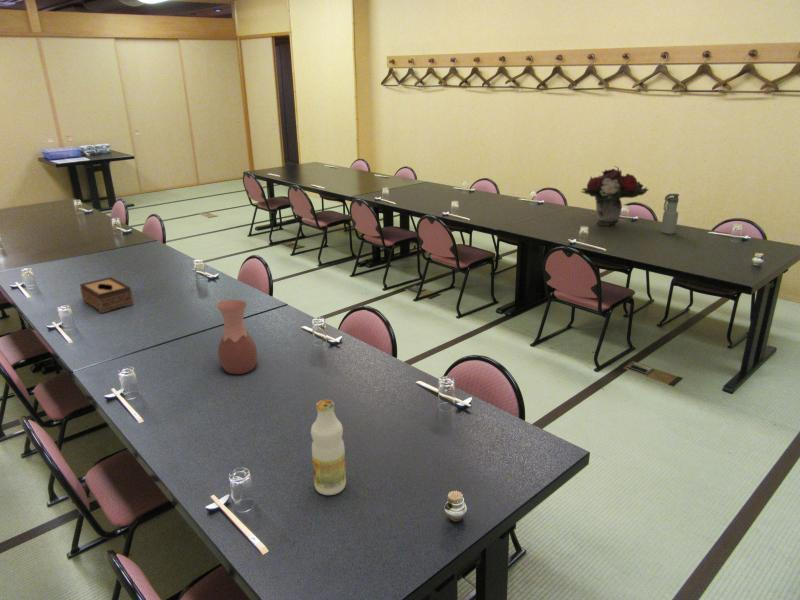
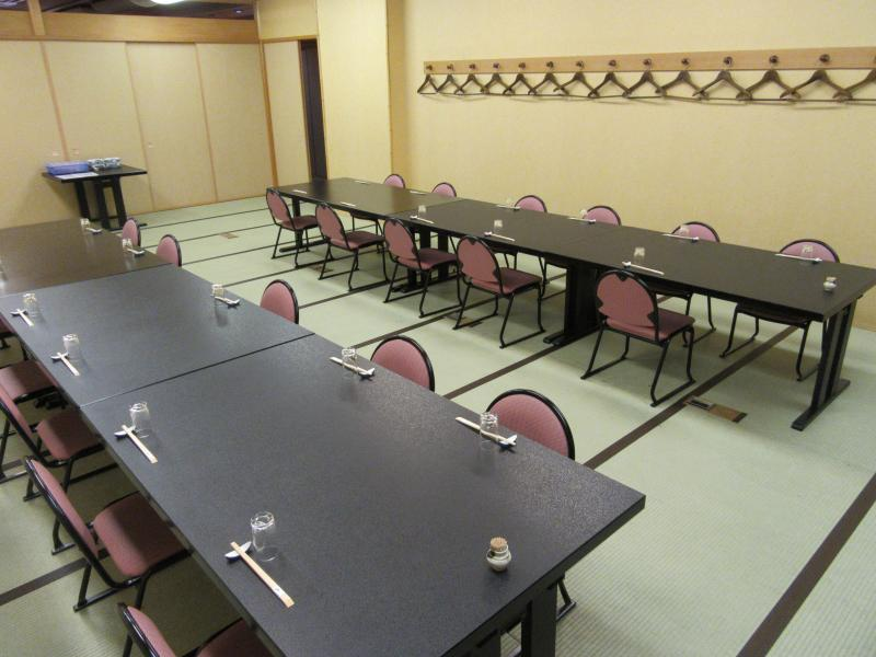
- tissue box [79,276,134,314]
- beverage bottle [310,399,347,496]
- flower arrangement [579,165,649,227]
- vase [215,299,258,375]
- water bottle [660,193,680,235]
